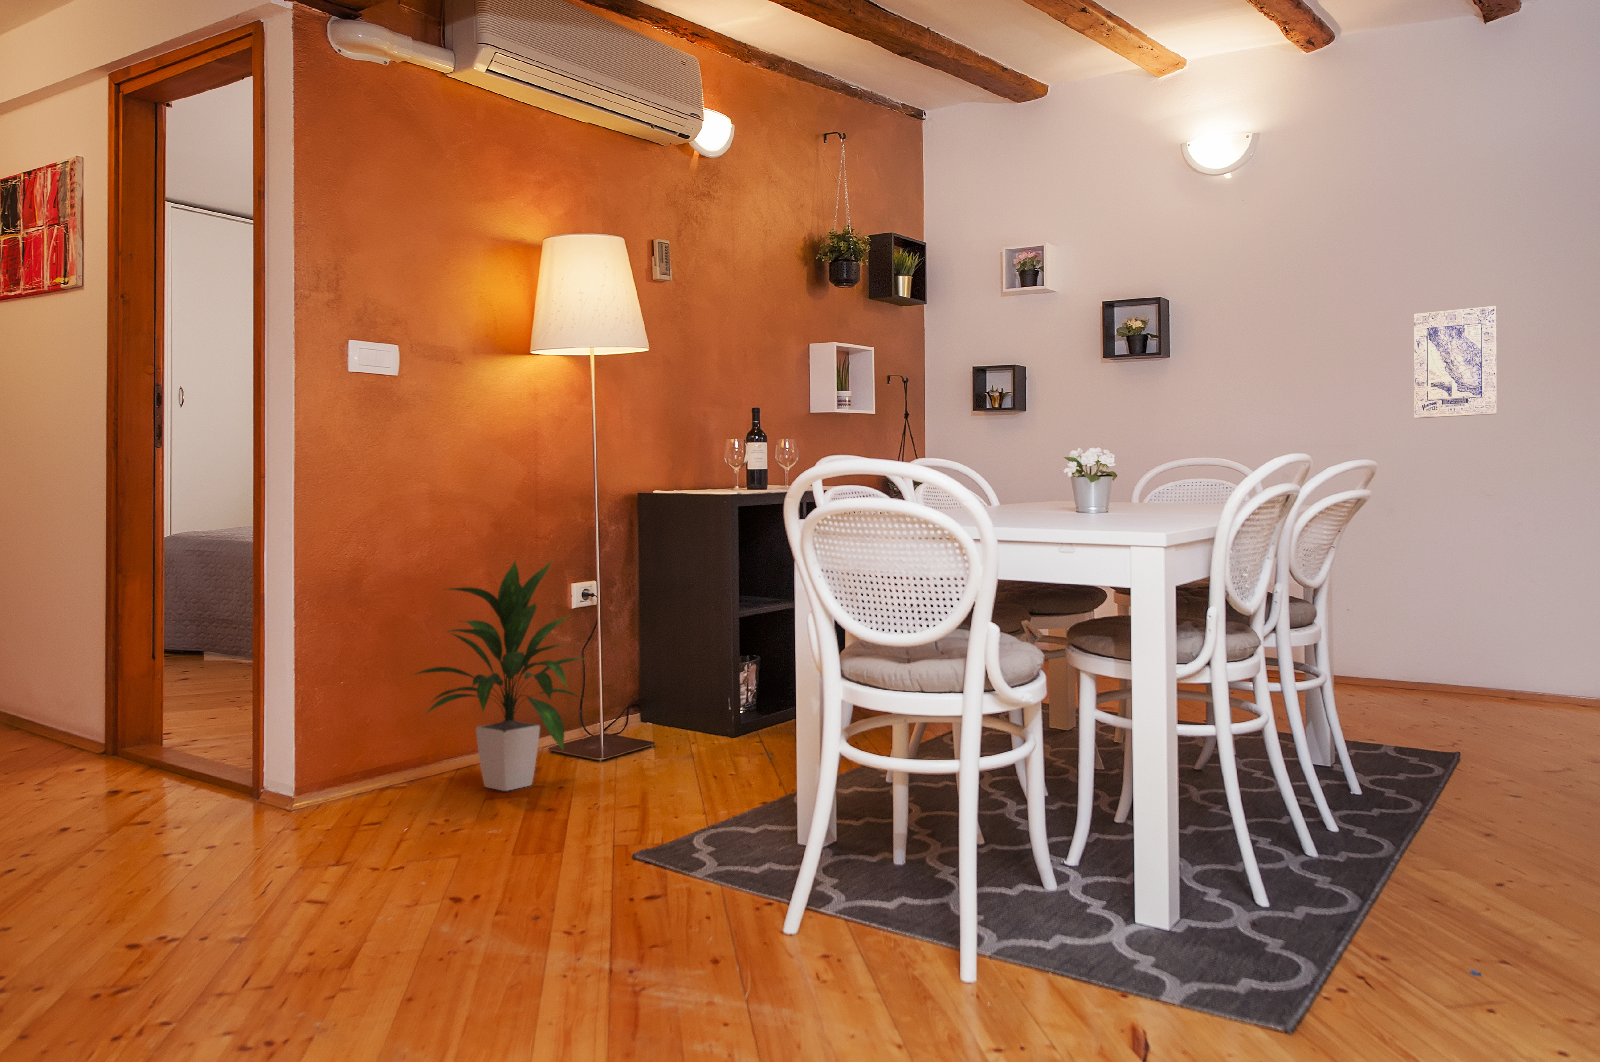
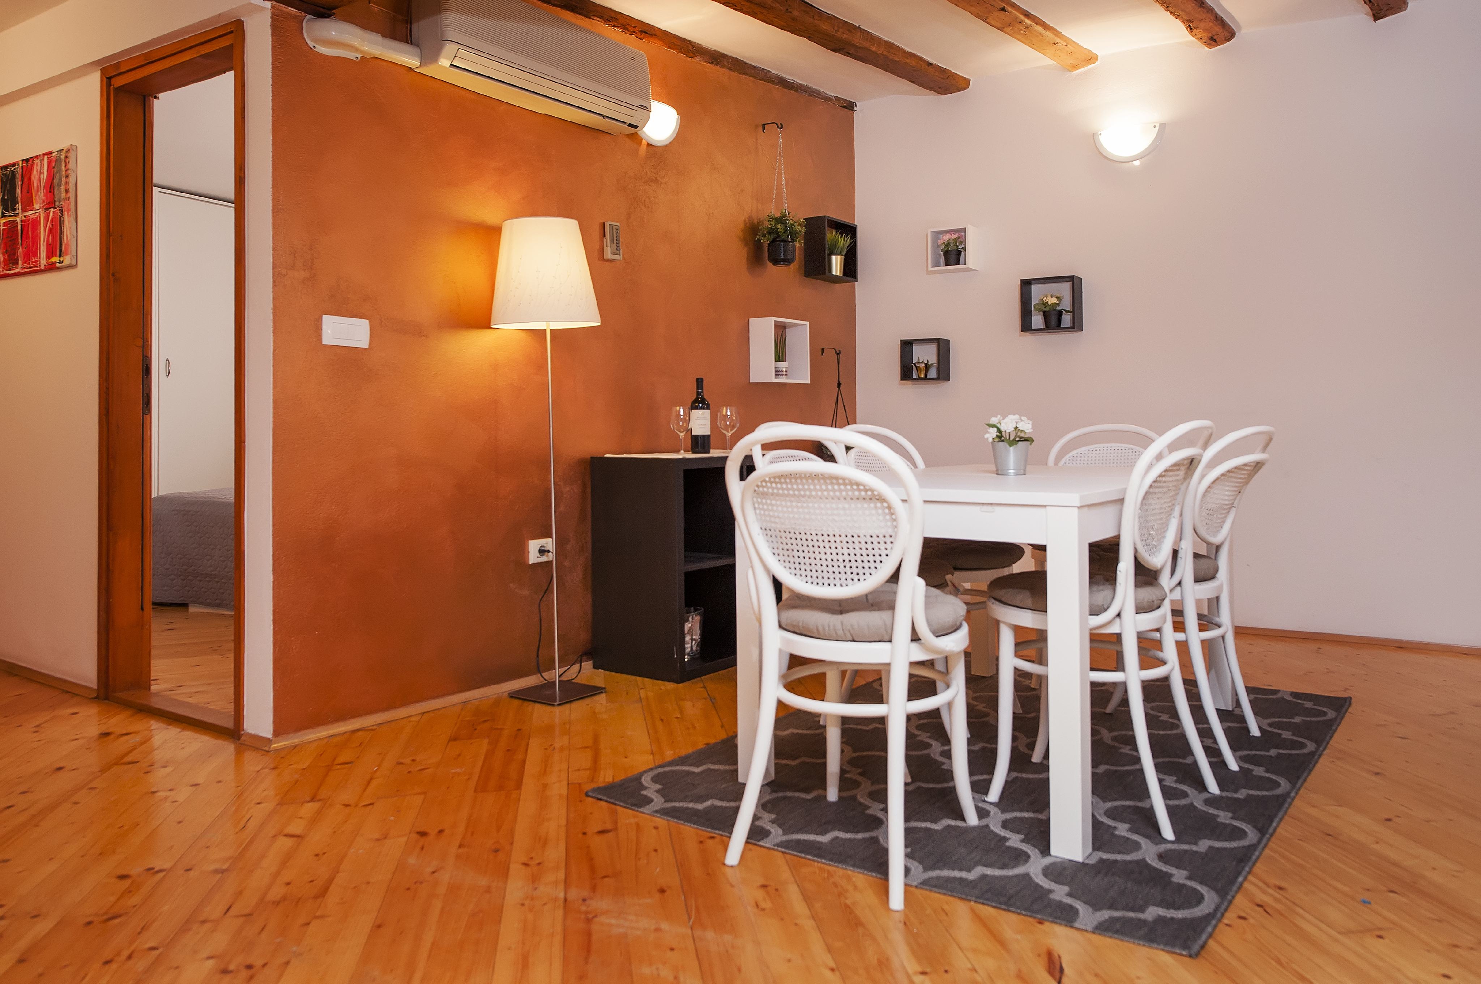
- indoor plant [404,558,589,791]
- wall art [1414,306,1498,418]
